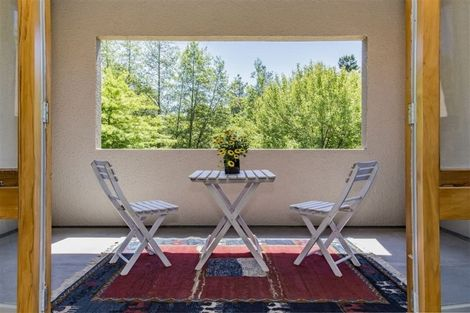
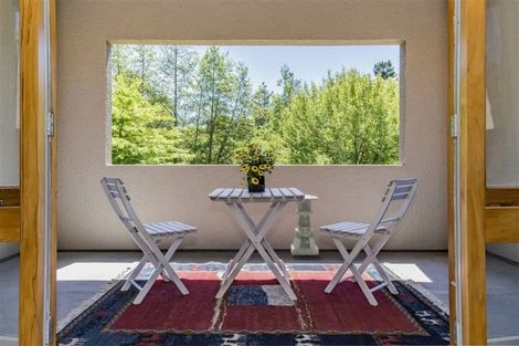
+ lantern [289,193,319,256]
